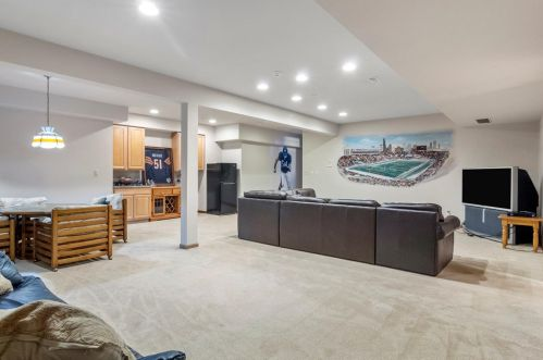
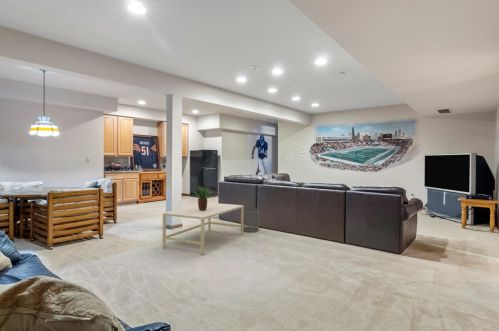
+ potted plant [192,183,213,211]
+ coffee table [162,202,245,256]
+ waste bin [243,207,260,233]
